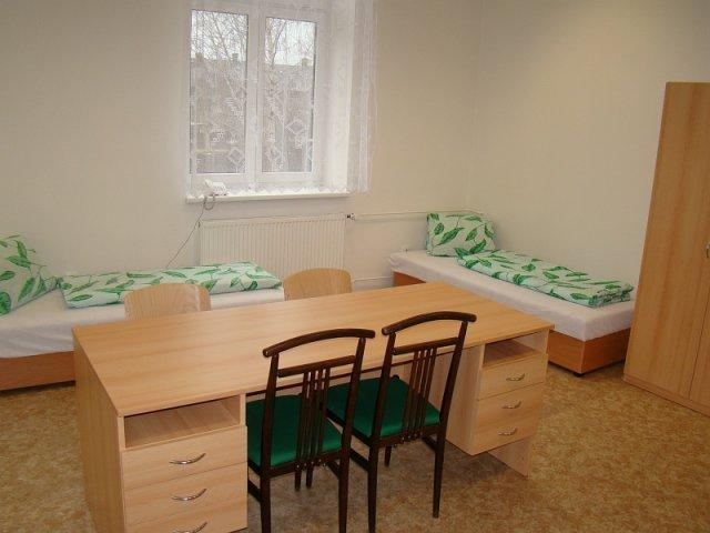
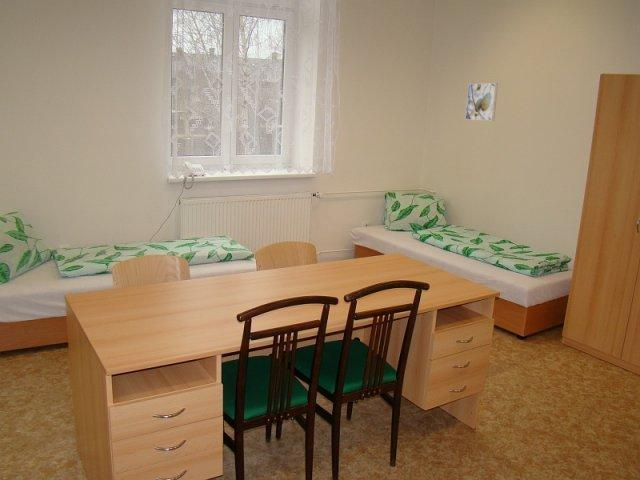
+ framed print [464,82,499,122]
